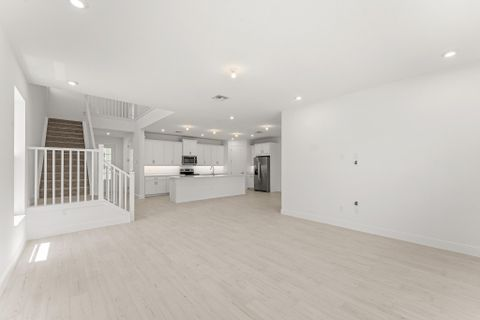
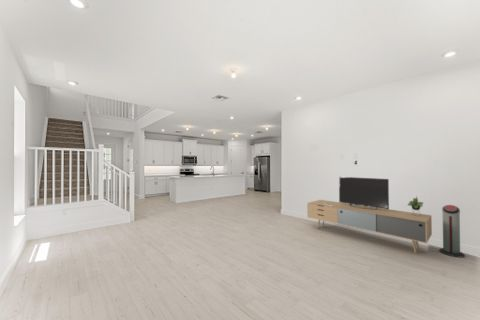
+ media console [306,176,433,254]
+ air purifier [439,204,465,258]
